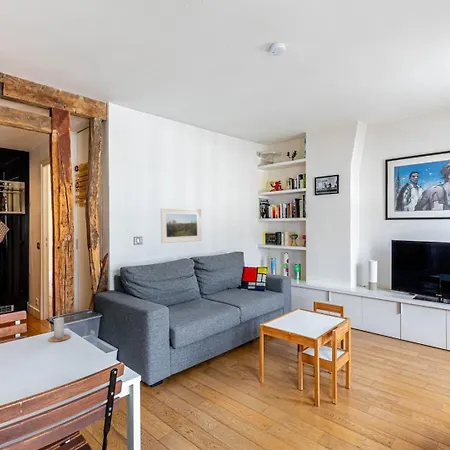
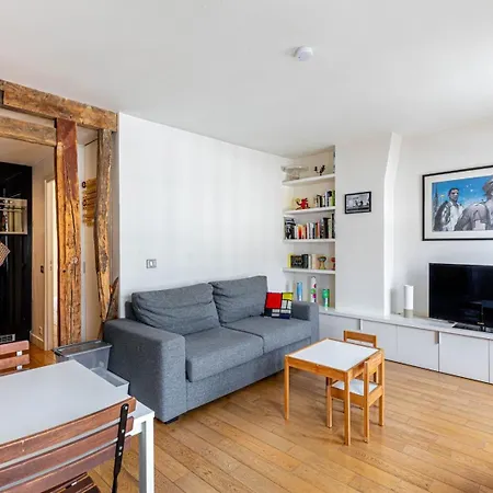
- candle [47,312,71,343]
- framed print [160,207,202,244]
